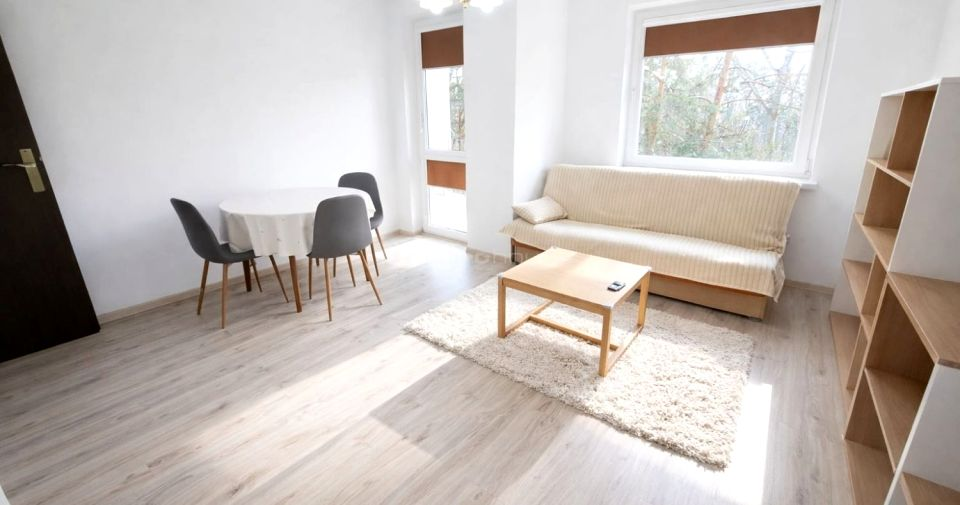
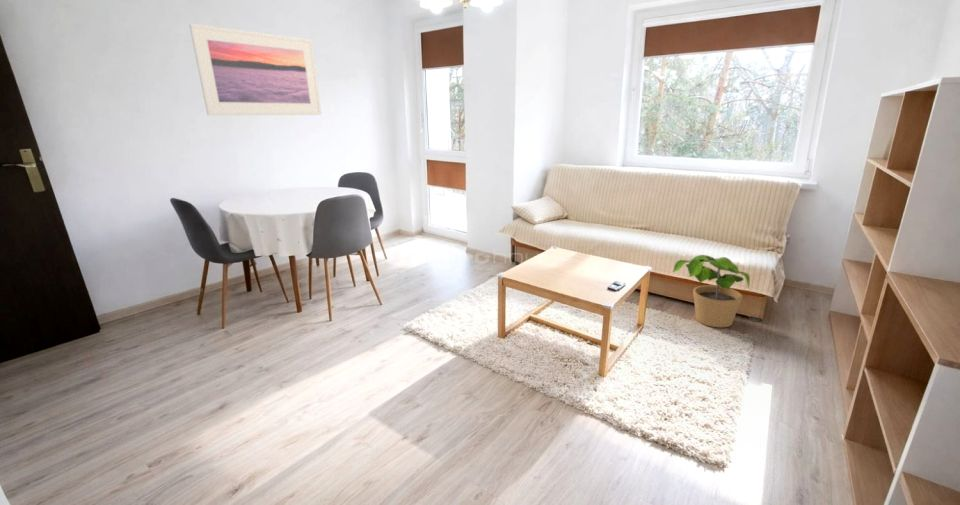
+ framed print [188,23,323,116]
+ potted plant [672,254,751,328]
